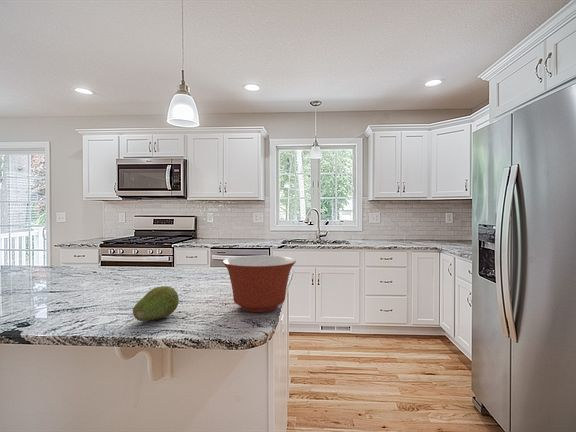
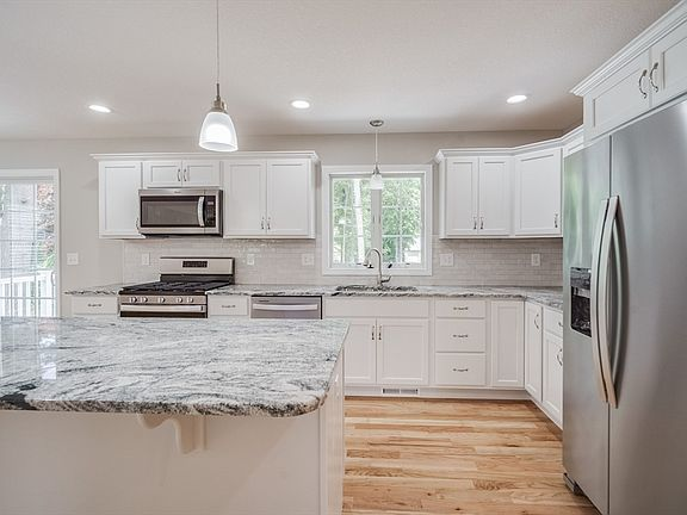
- mixing bowl [221,255,297,313]
- fruit [132,285,180,322]
